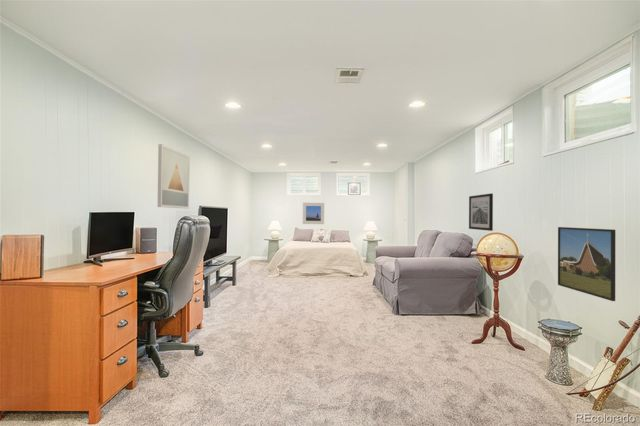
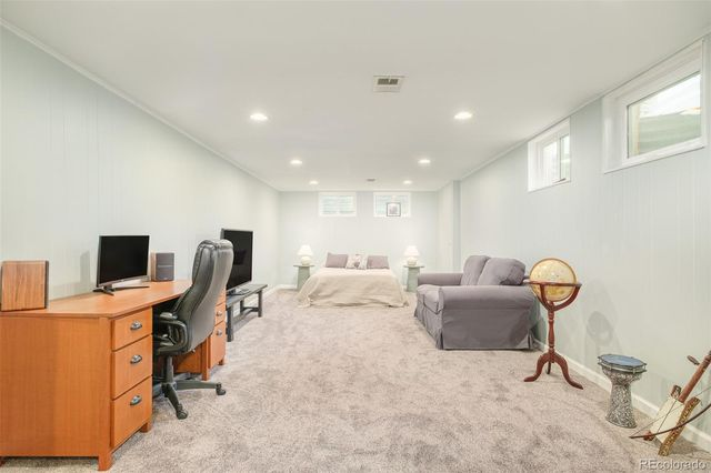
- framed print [302,202,325,225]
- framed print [557,226,616,302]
- wall art [468,193,494,232]
- wall art [157,143,191,210]
